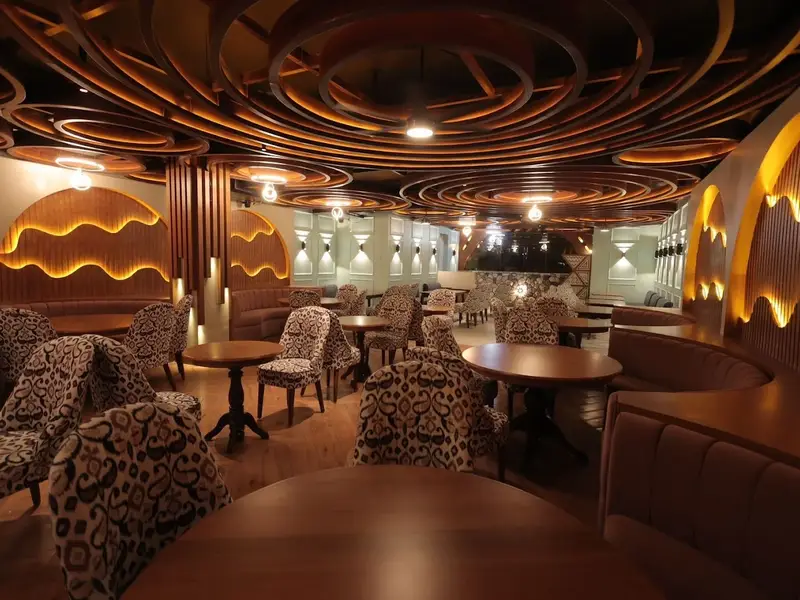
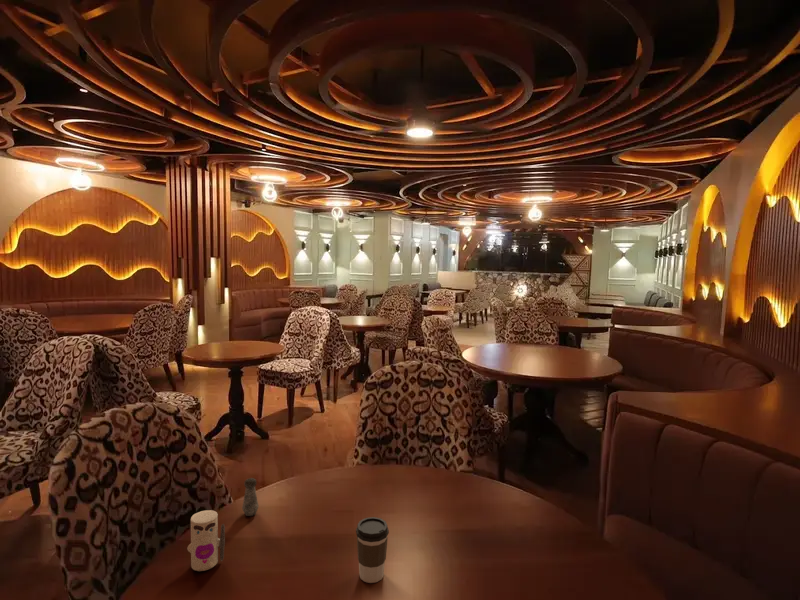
+ coffee cup [355,516,390,584]
+ salt shaker [241,477,260,517]
+ toy [186,509,226,572]
